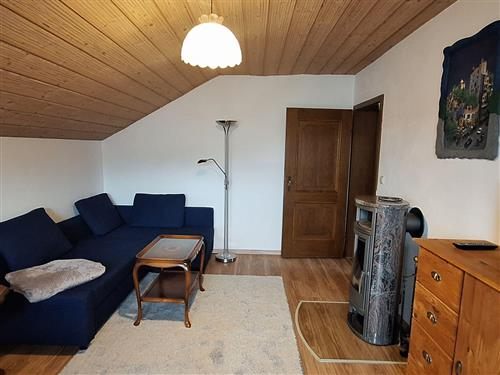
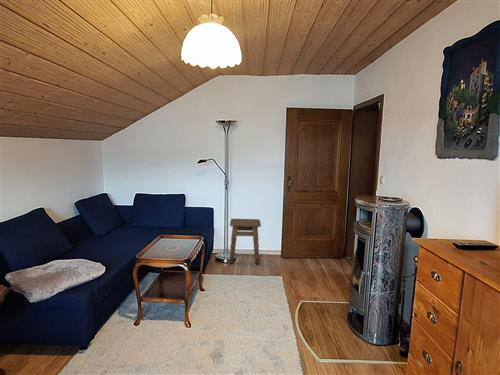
+ side table [228,218,262,265]
